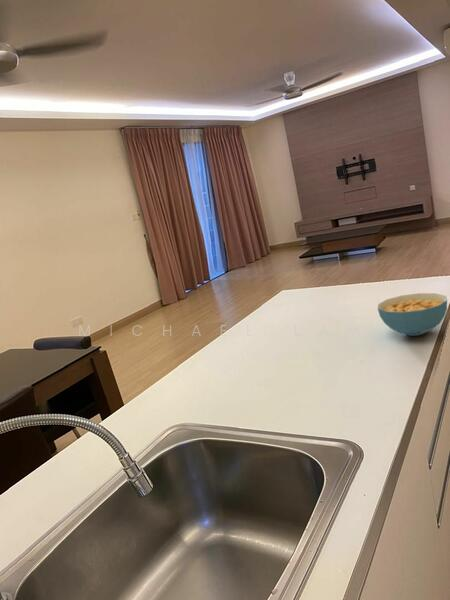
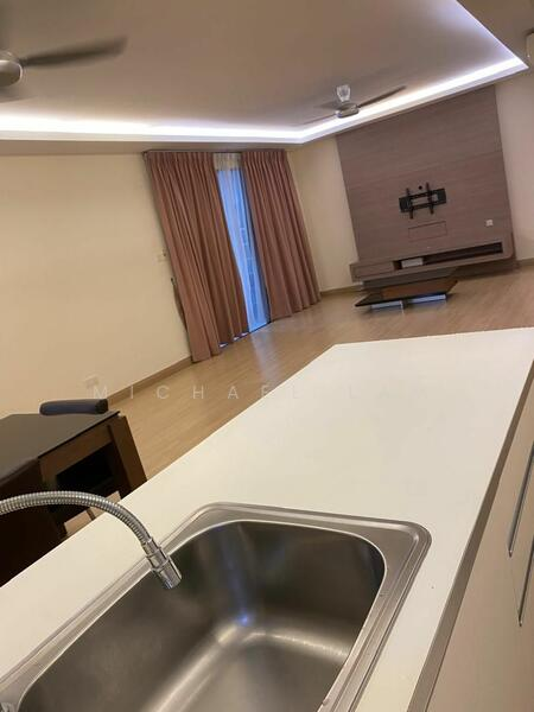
- cereal bowl [377,292,448,337]
